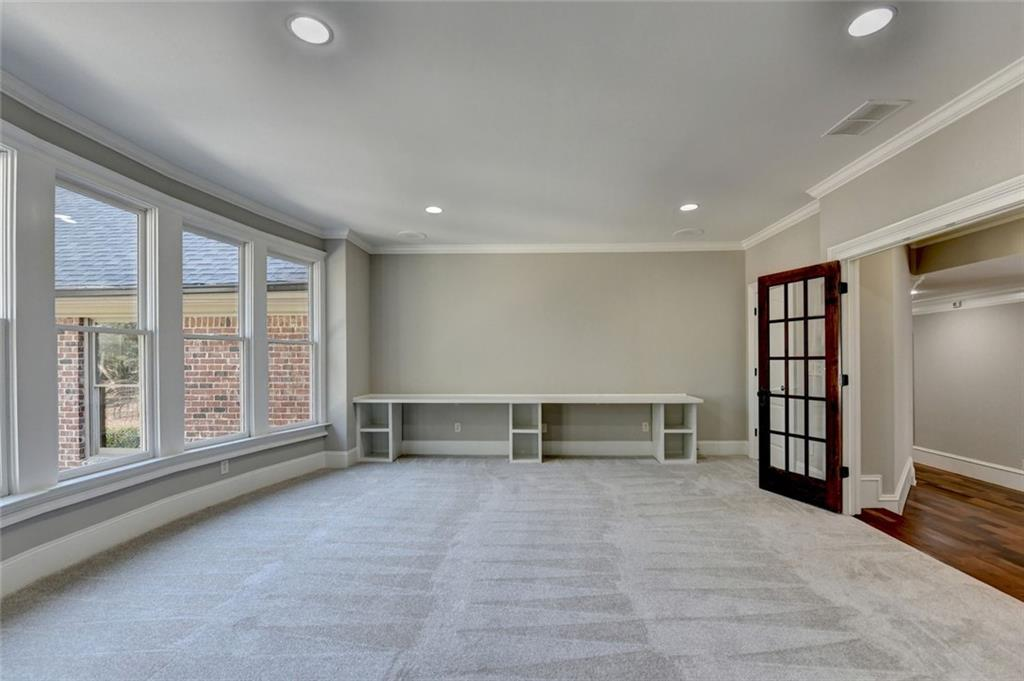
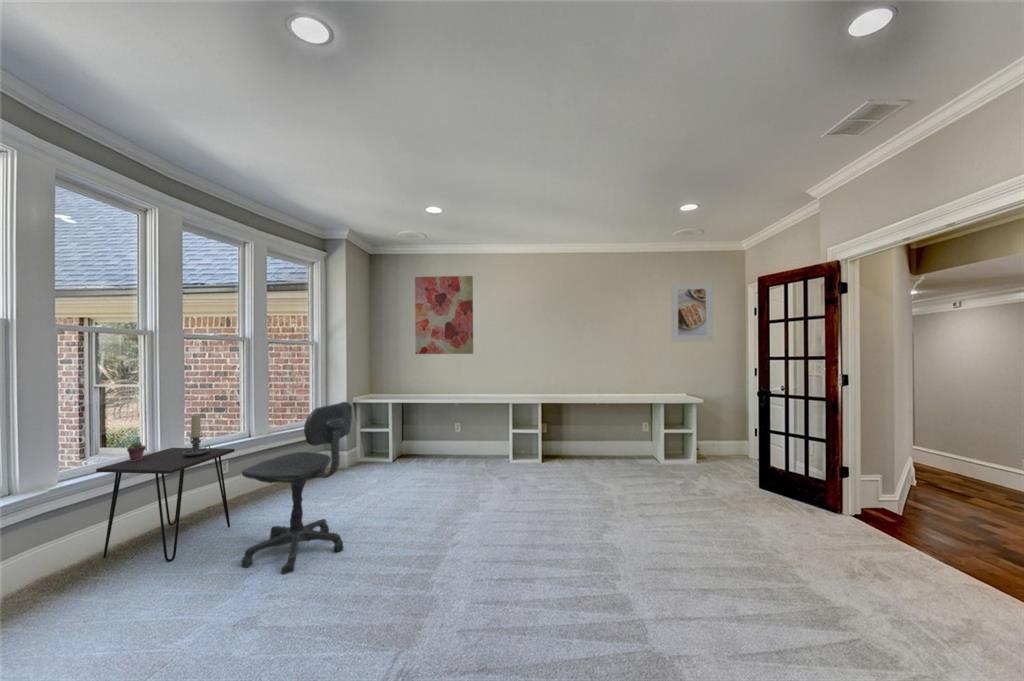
+ office chair [240,401,353,576]
+ desk [95,447,235,563]
+ candle holder [182,413,211,457]
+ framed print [670,282,714,343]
+ wall art [414,275,474,355]
+ potted succulent [126,440,147,461]
